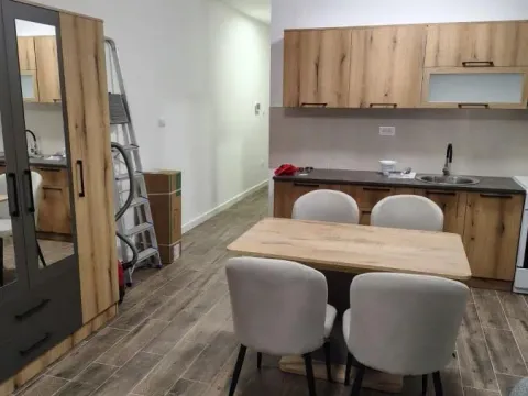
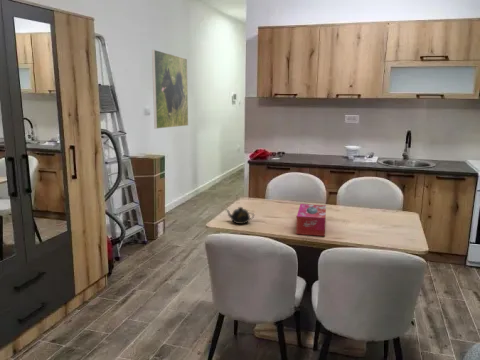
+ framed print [151,49,189,130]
+ tissue box [295,203,327,237]
+ teapot [225,206,255,225]
